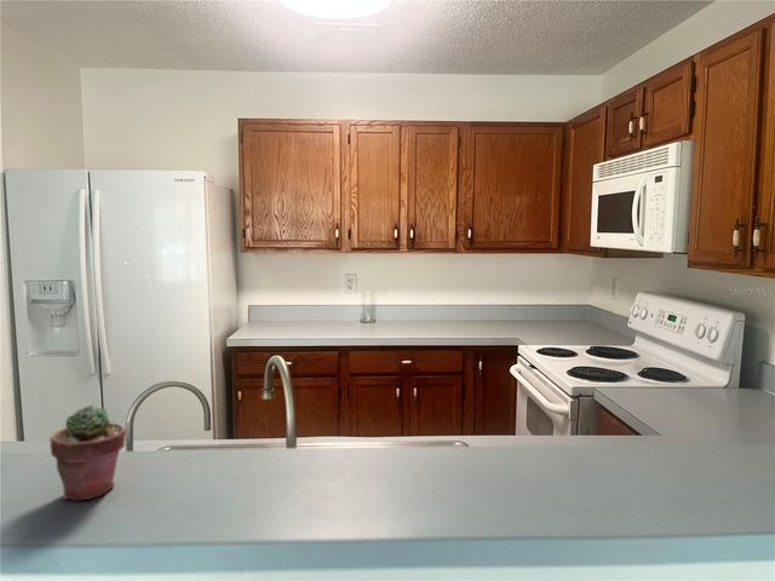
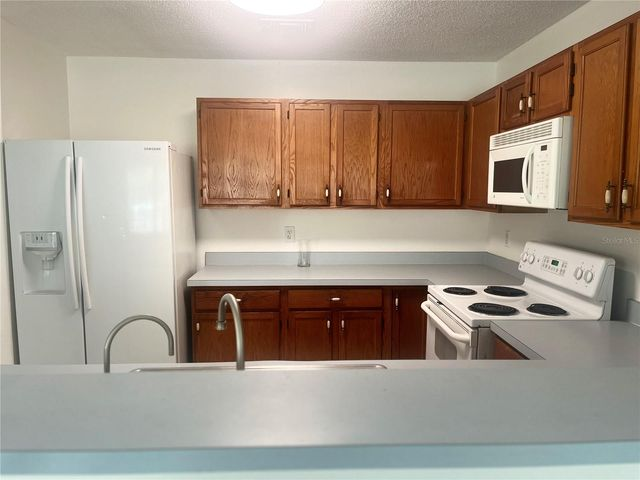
- potted succulent [48,404,127,501]
